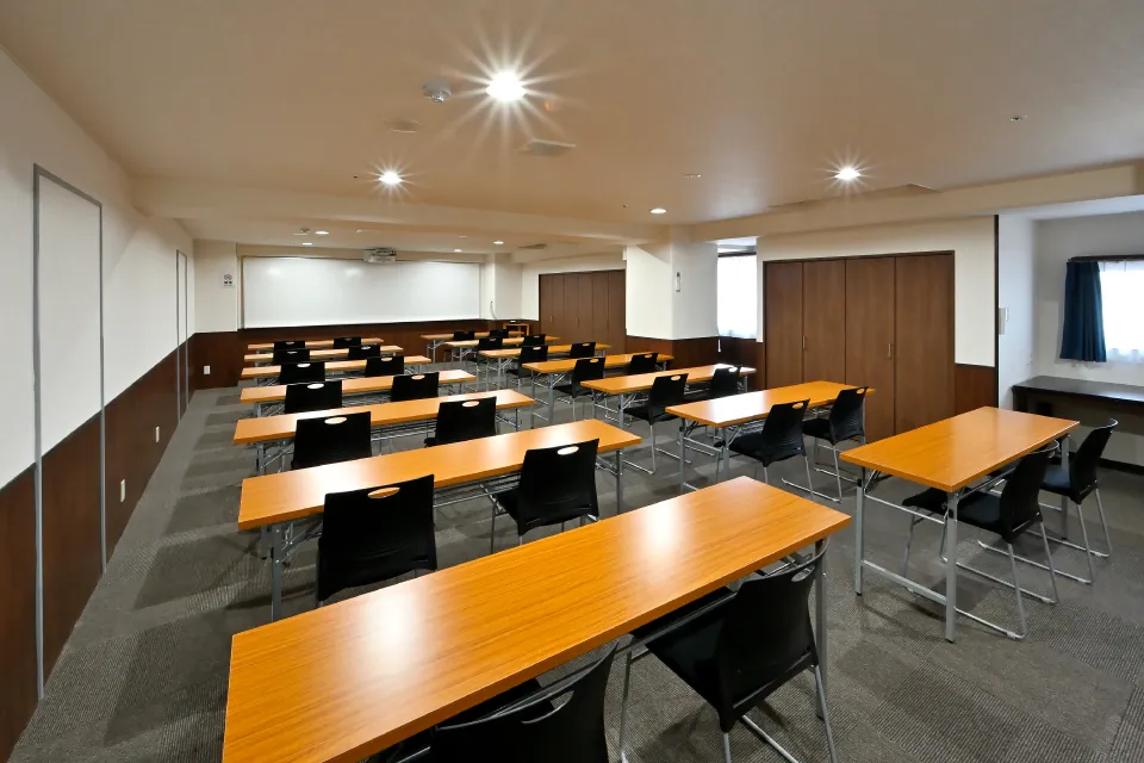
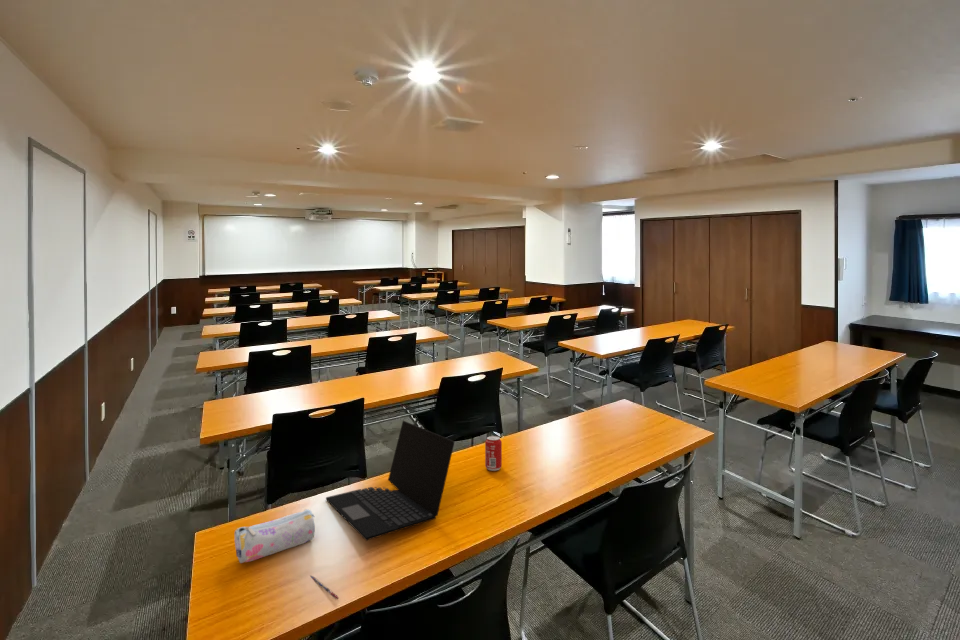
+ pen [309,574,339,600]
+ pencil case [234,508,316,564]
+ beverage can [484,435,503,472]
+ laptop [325,420,455,542]
